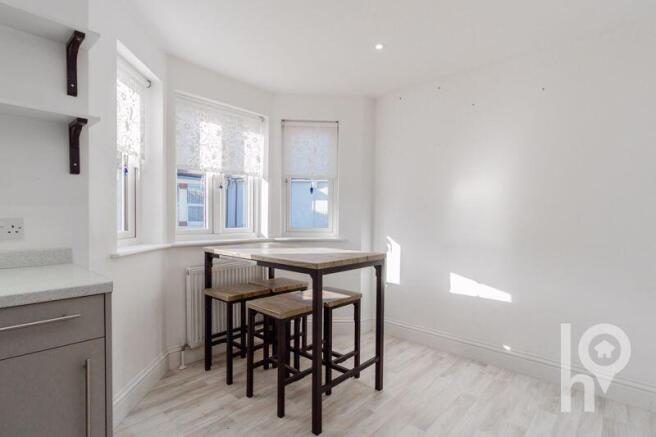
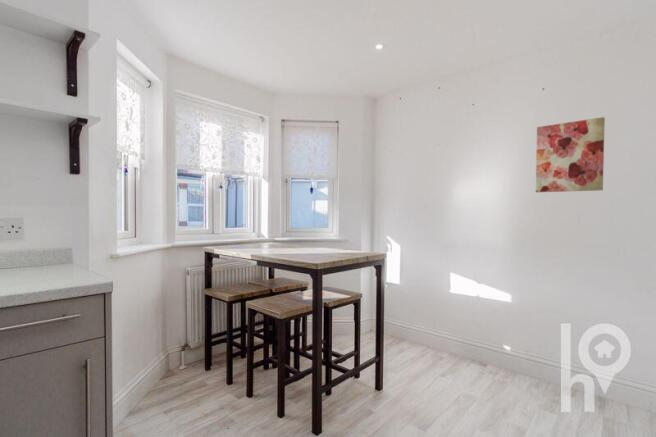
+ wall art [535,116,606,193]
